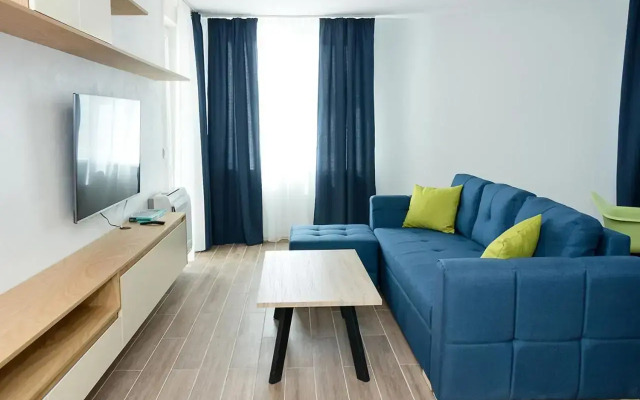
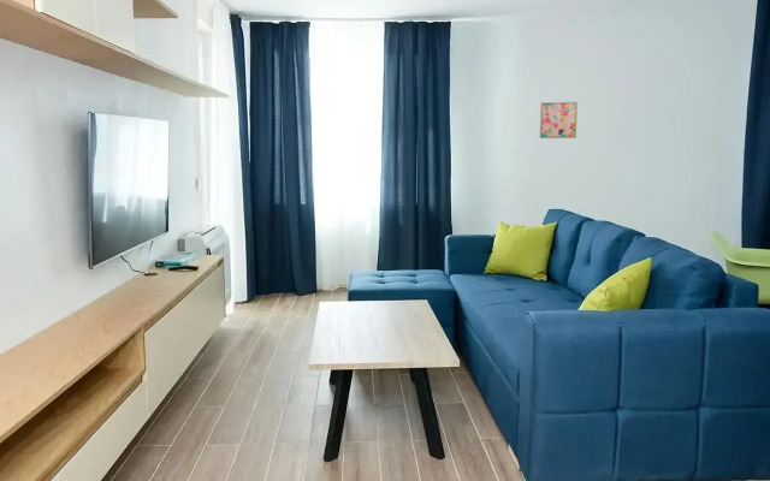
+ wall art [539,101,579,139]
